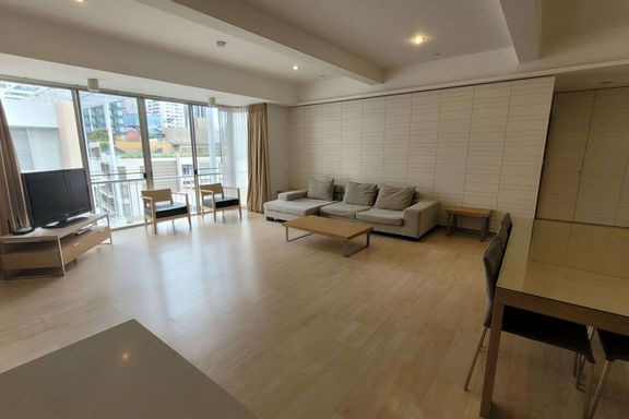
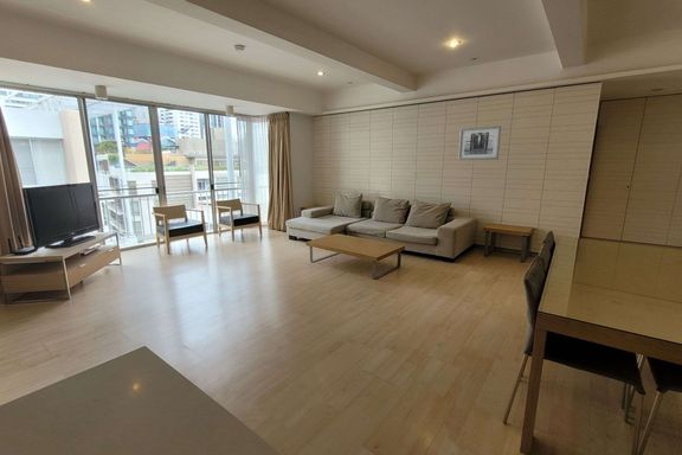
+ wall art [457,124,502,161]
